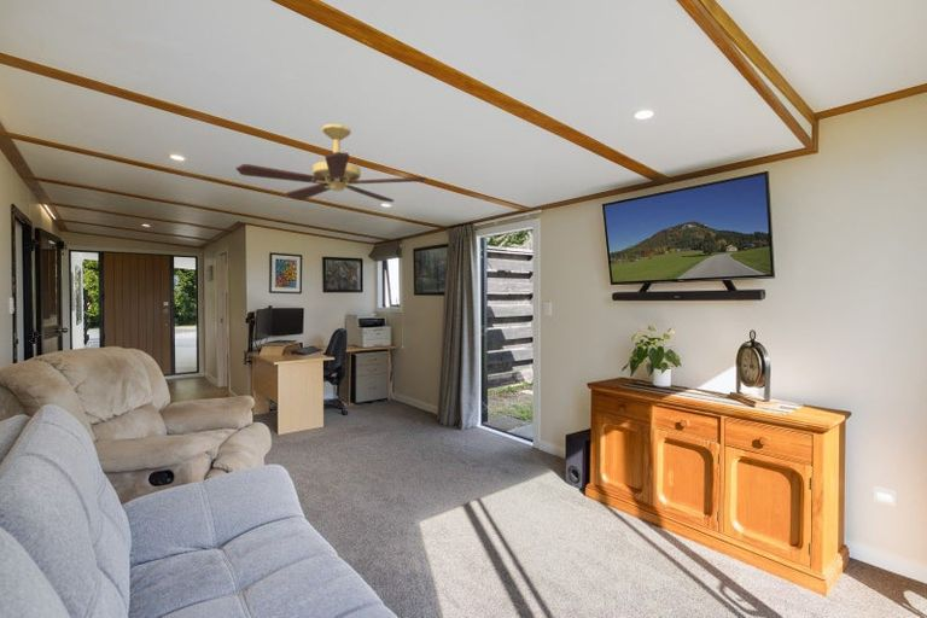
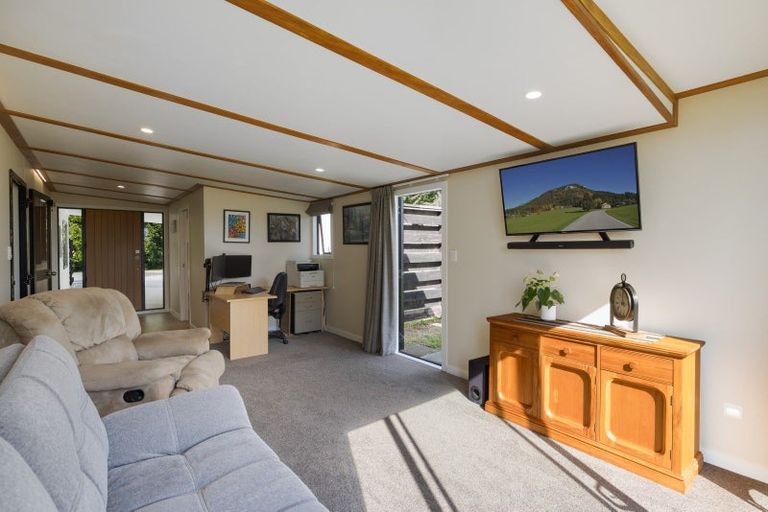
- ceiling fan [235,123,427,203]
